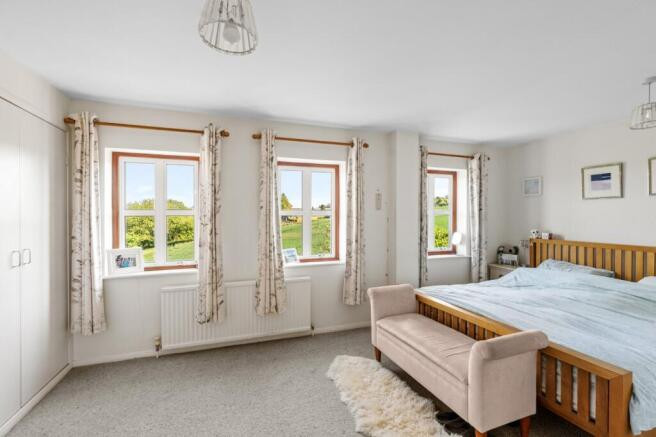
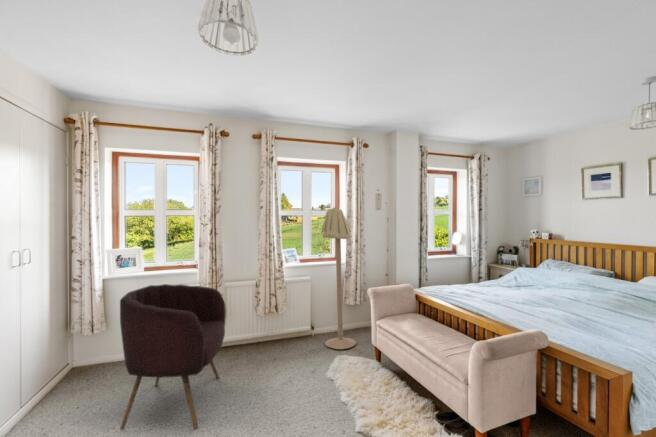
+ floor lamp [320,206,357,350]
+ armchair [119,283,227,431]
